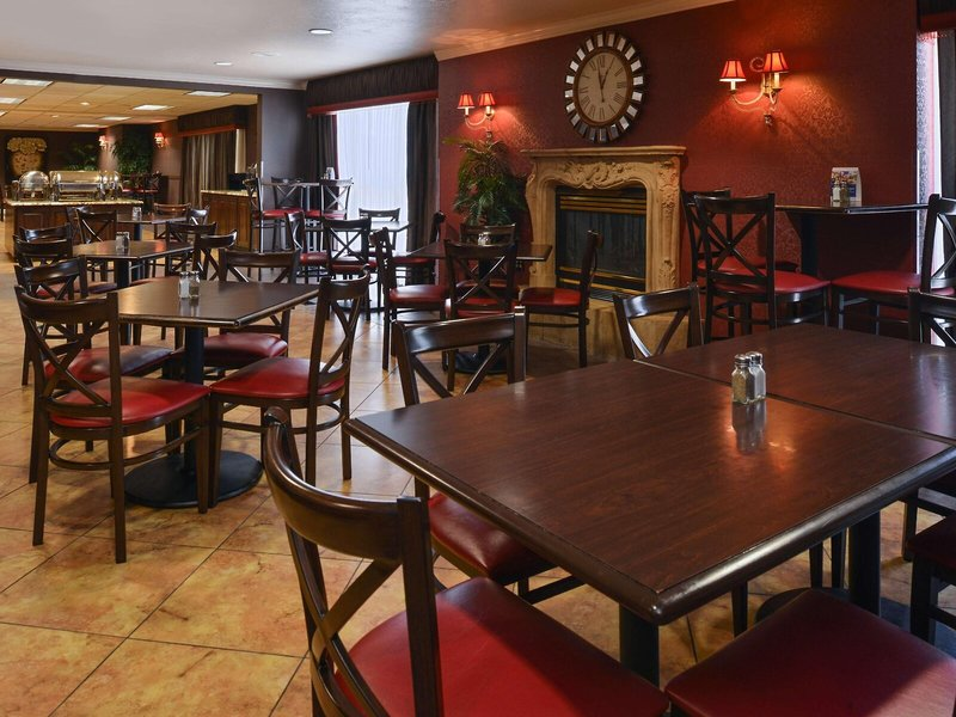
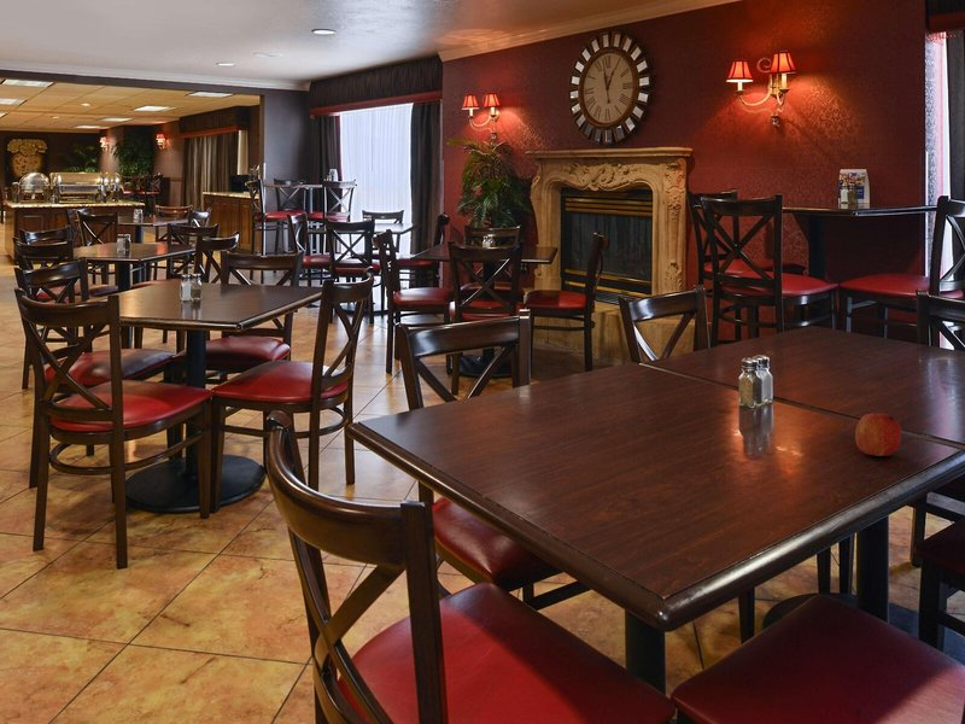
+ fruit [854,413,902,457]
